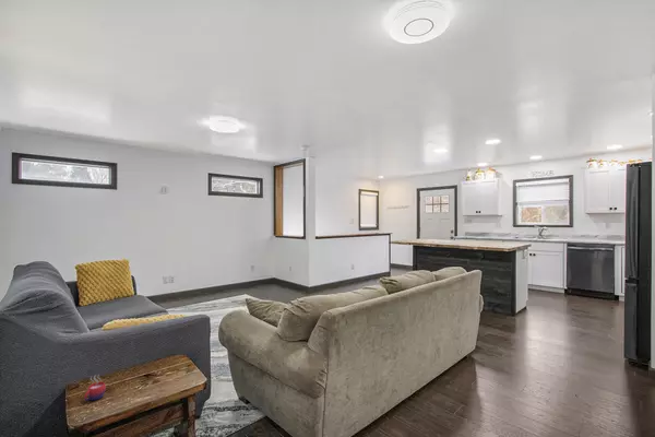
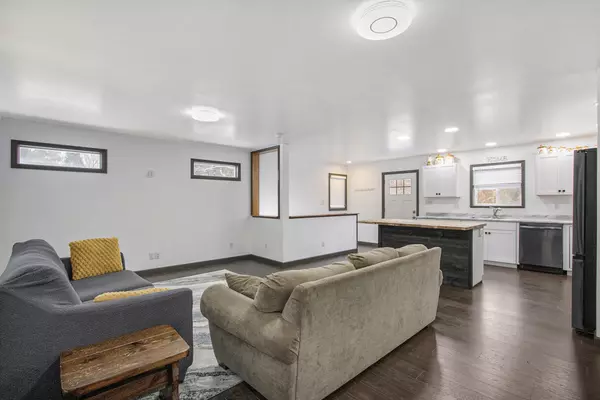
- mug [83,374,107,402]
